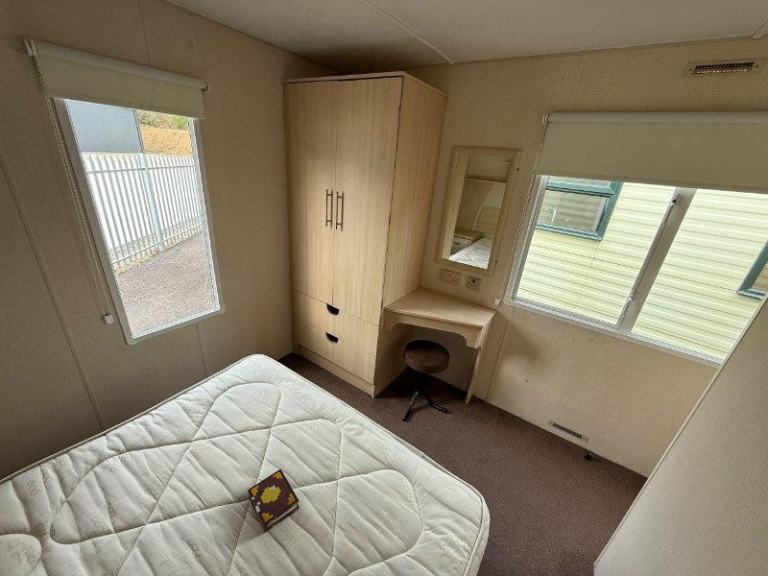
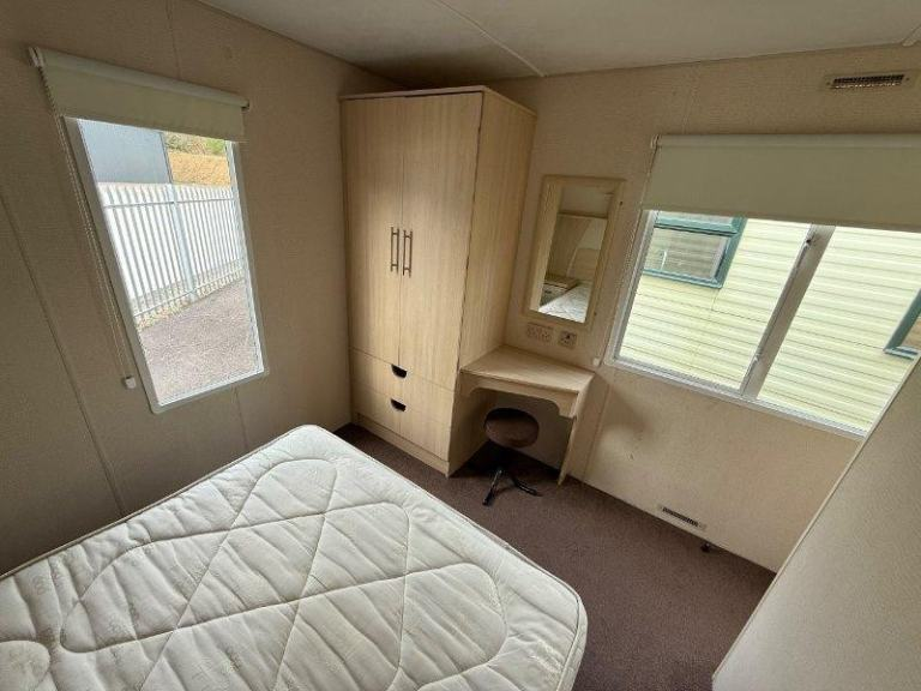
- book [247,468,300,534]
